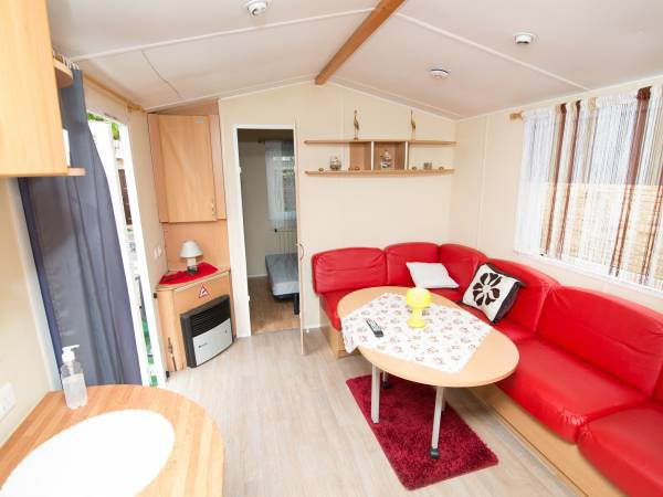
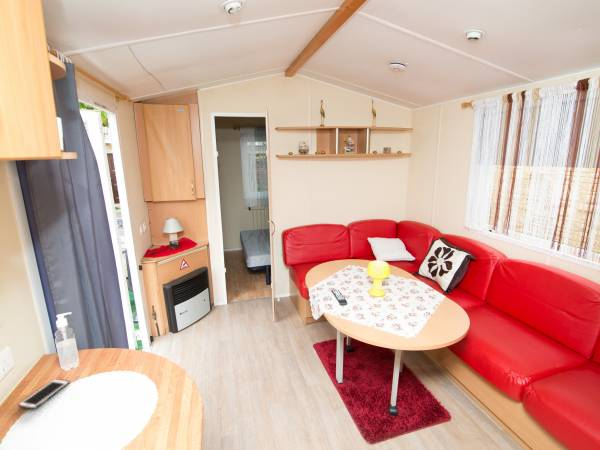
+ cell phone [17,378,70,410]
